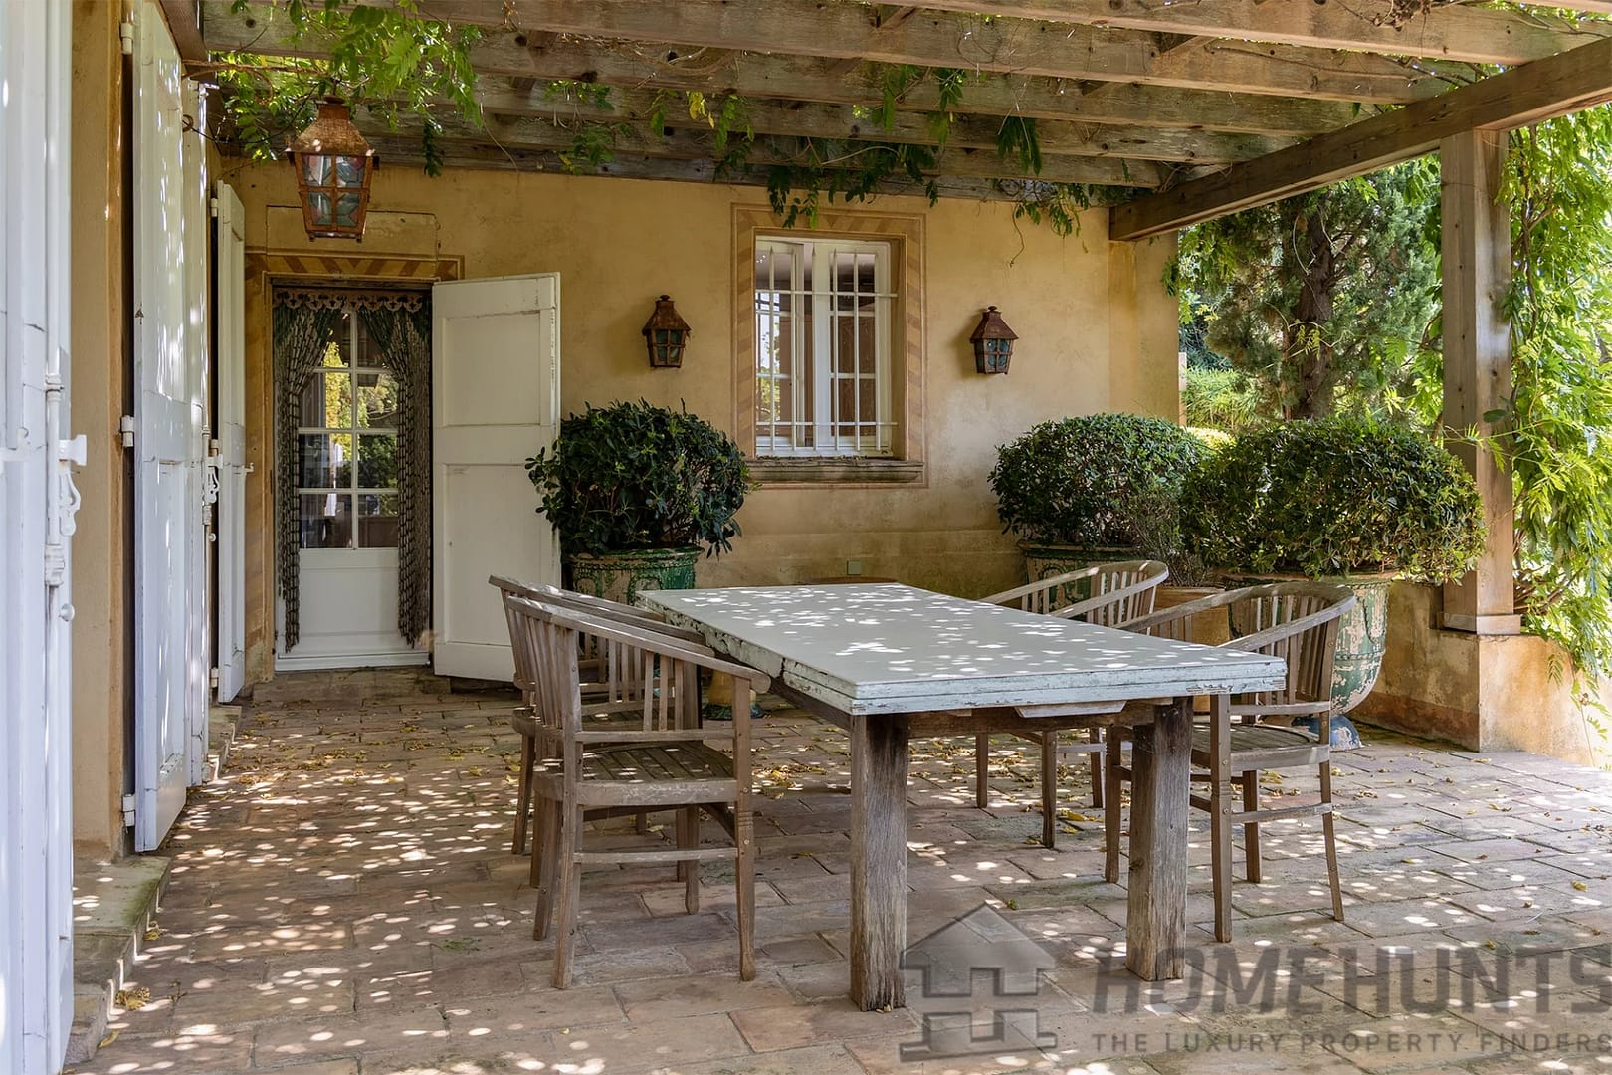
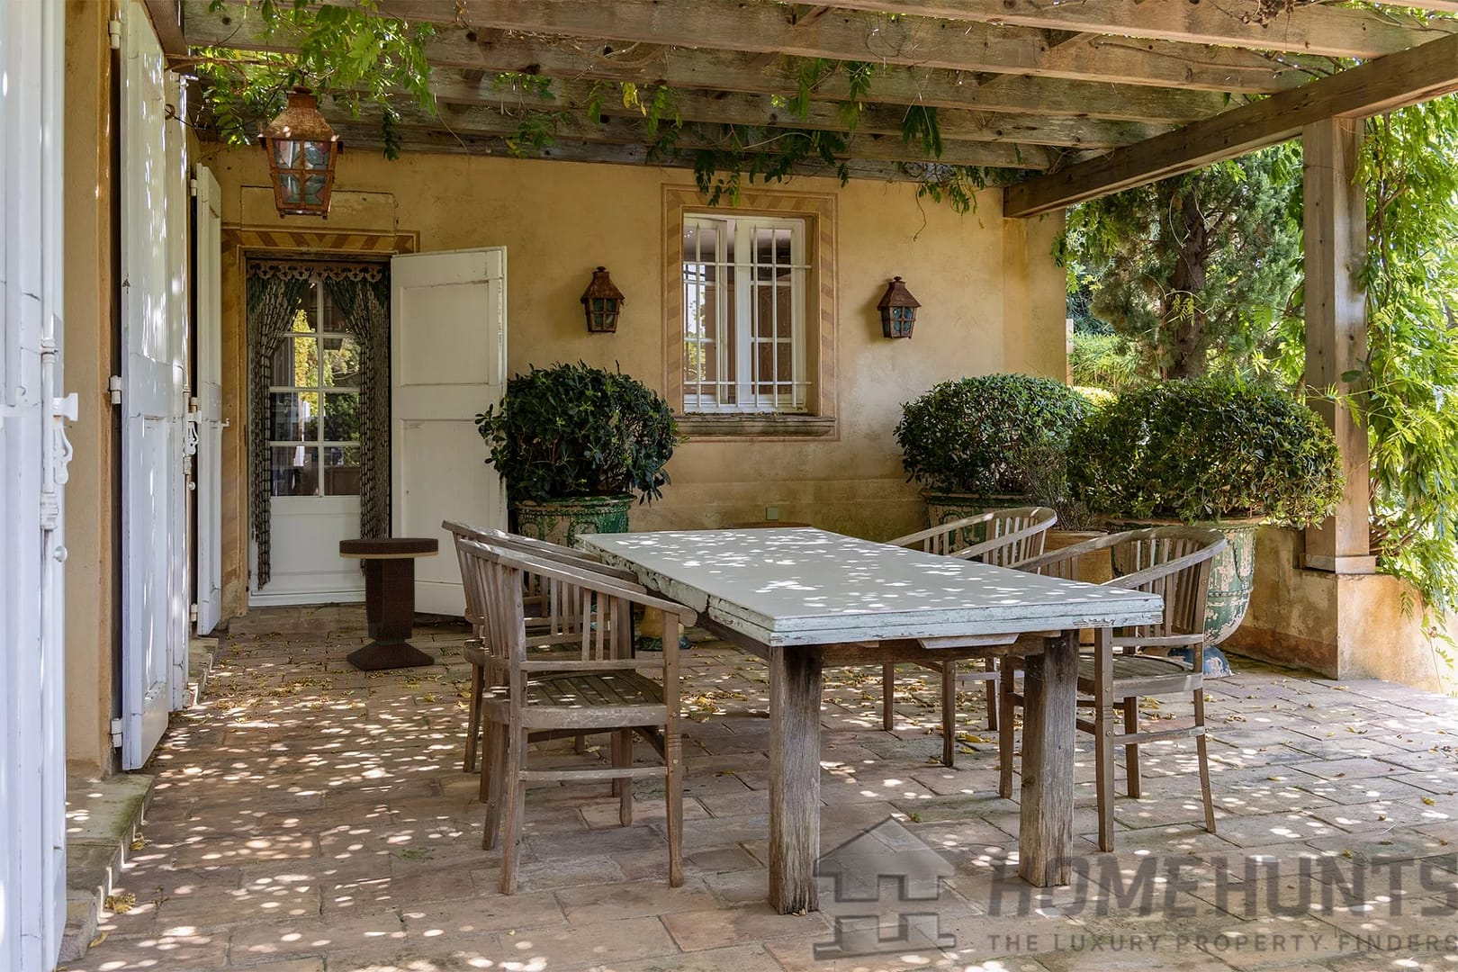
+ side table [338,537,439,670]
